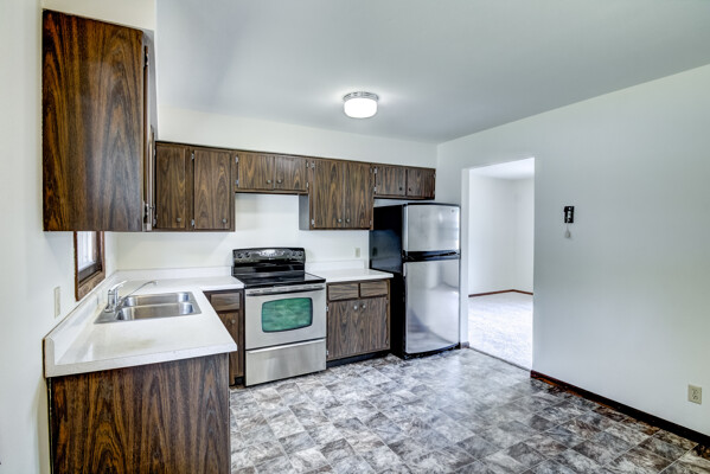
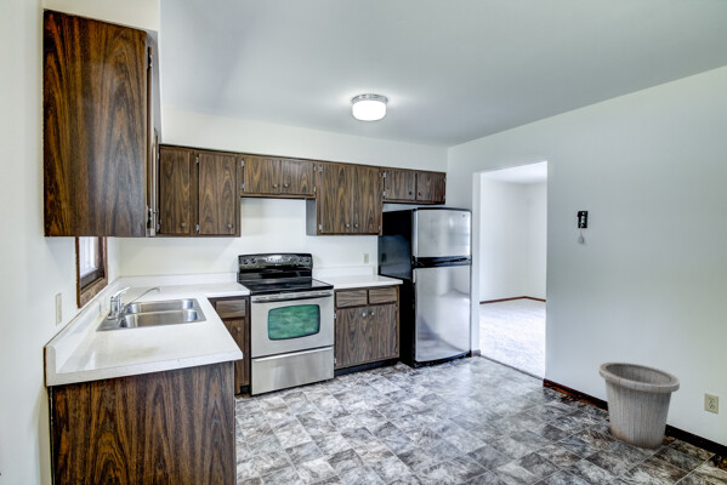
+ trash can [598,361,681,450]
